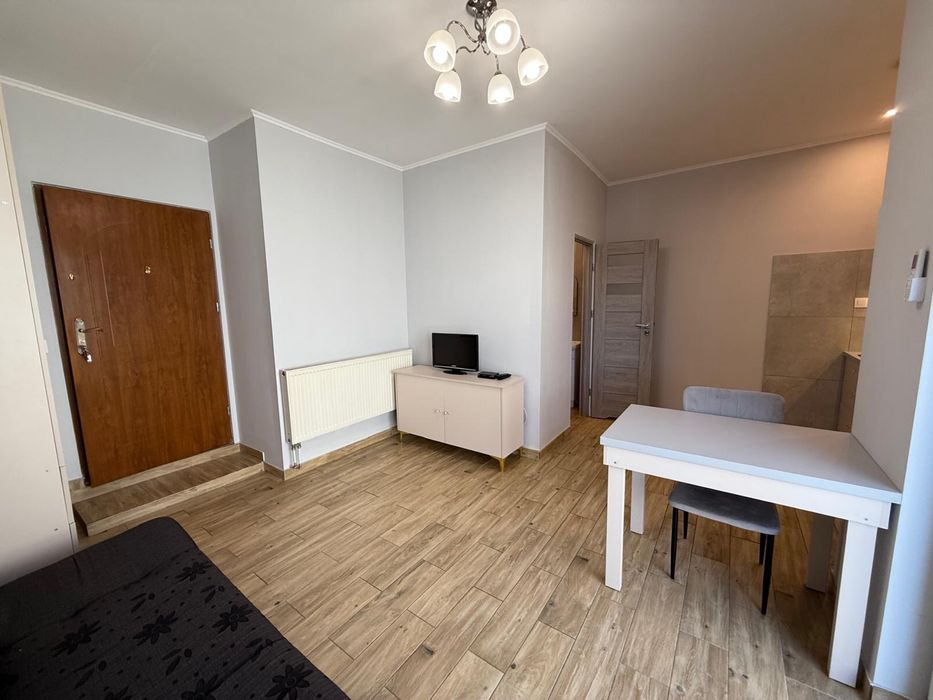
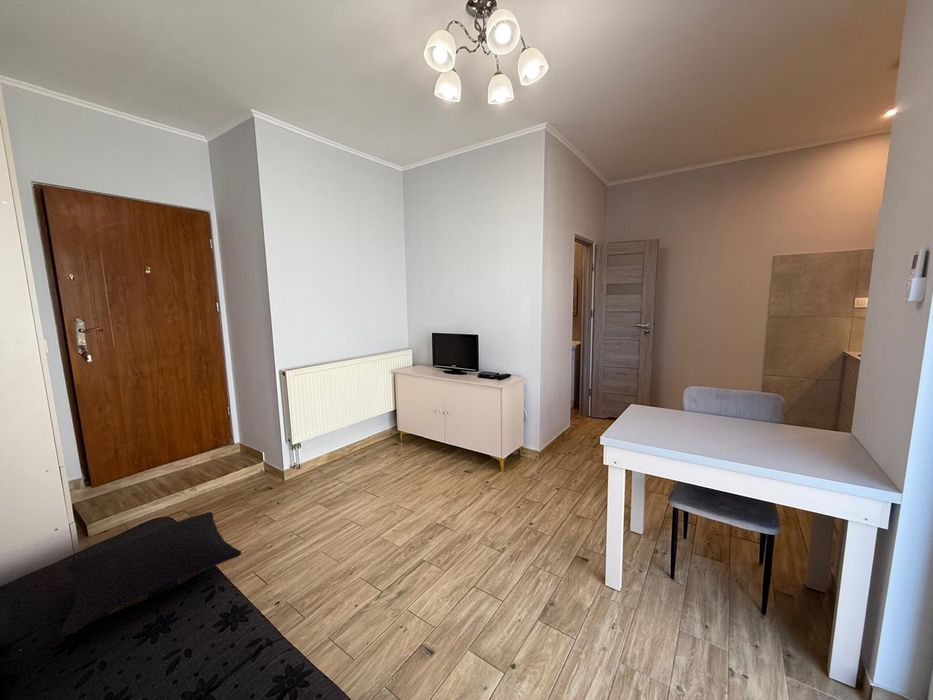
+ pillow [60,511,243,637]
